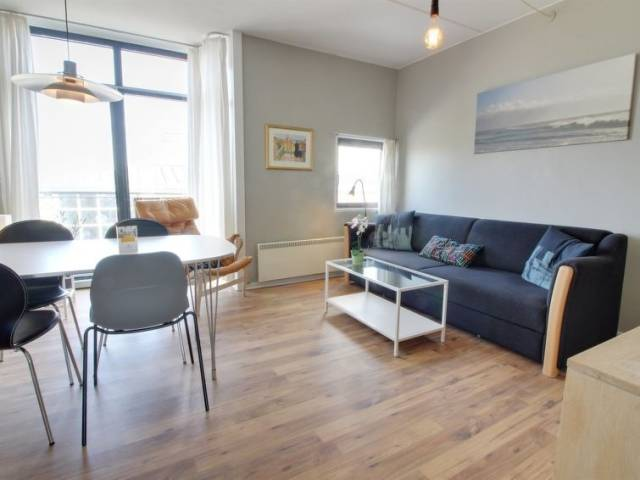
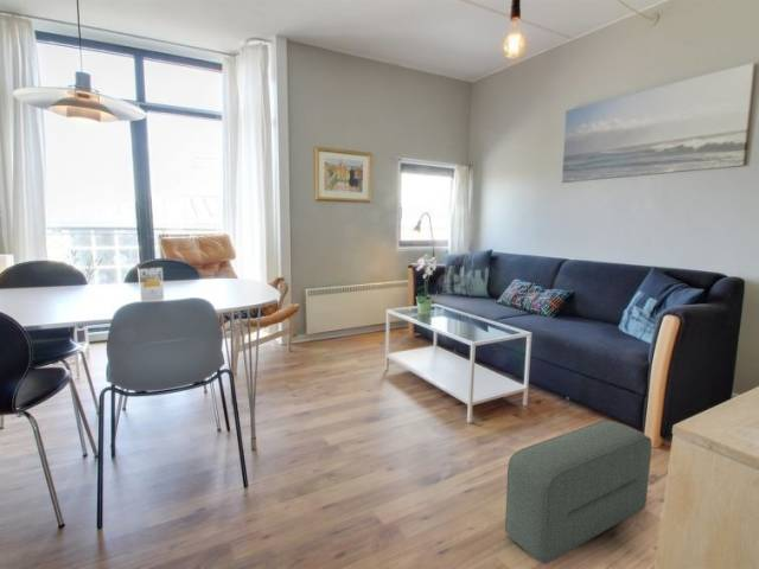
+ pouf [504,420,653,565]
